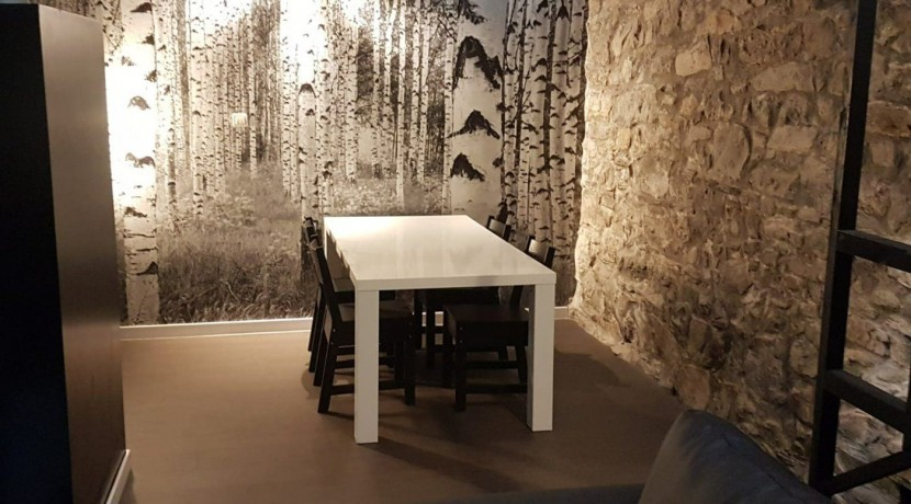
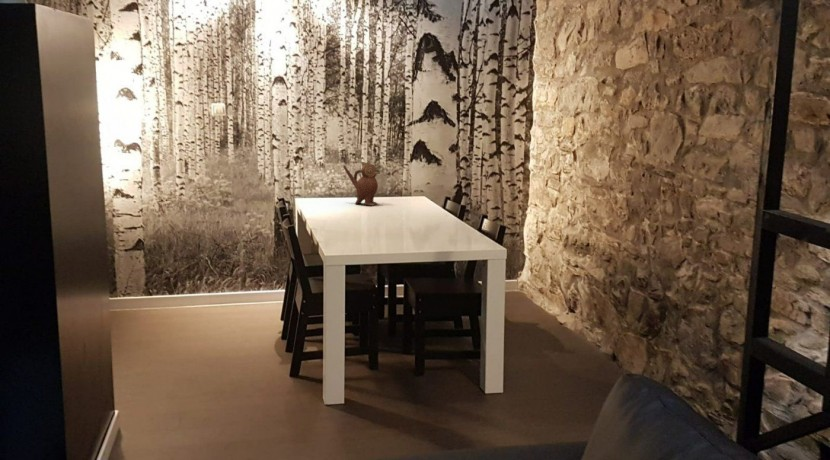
+ teapot [342,161,381,206]
